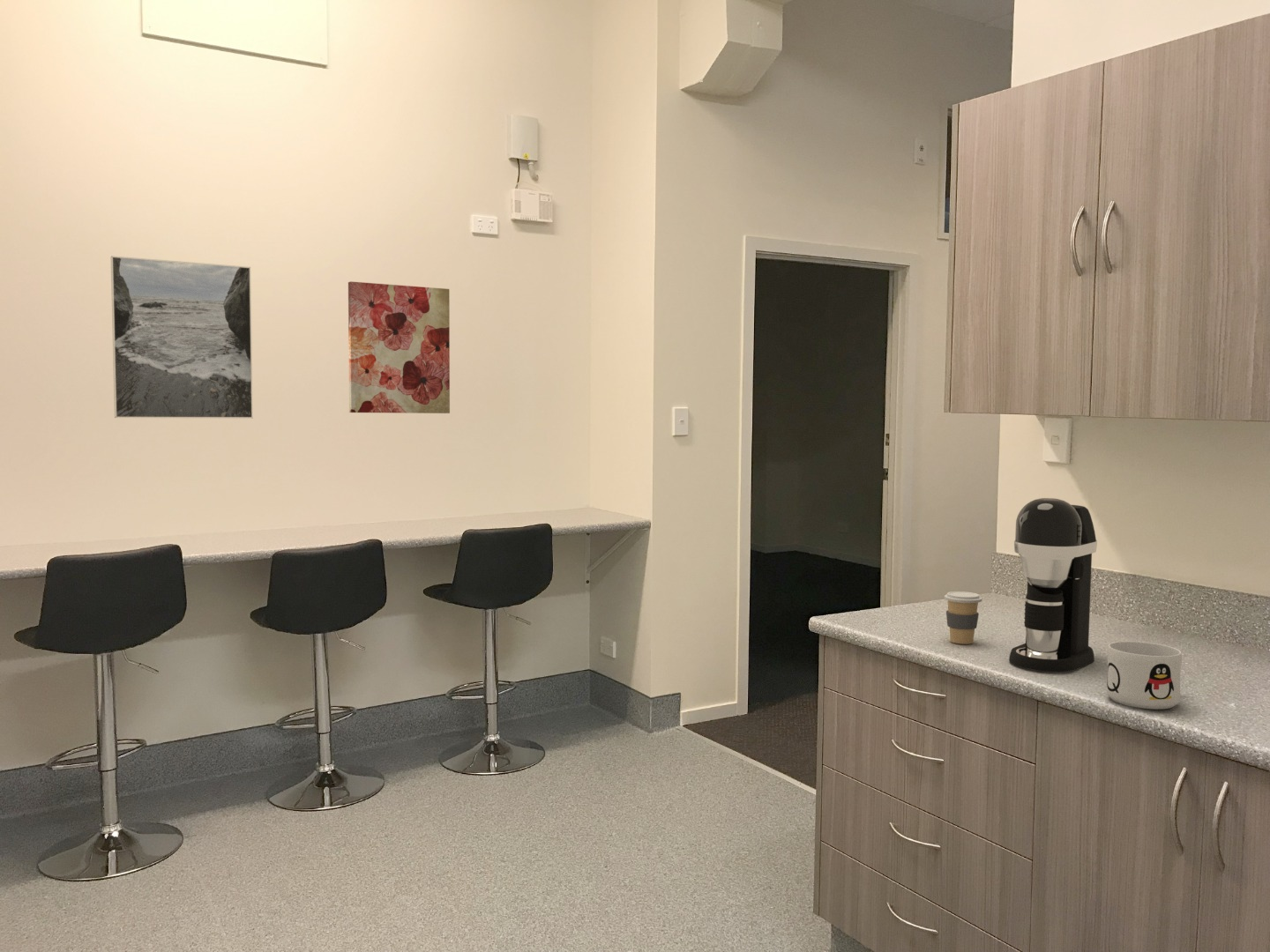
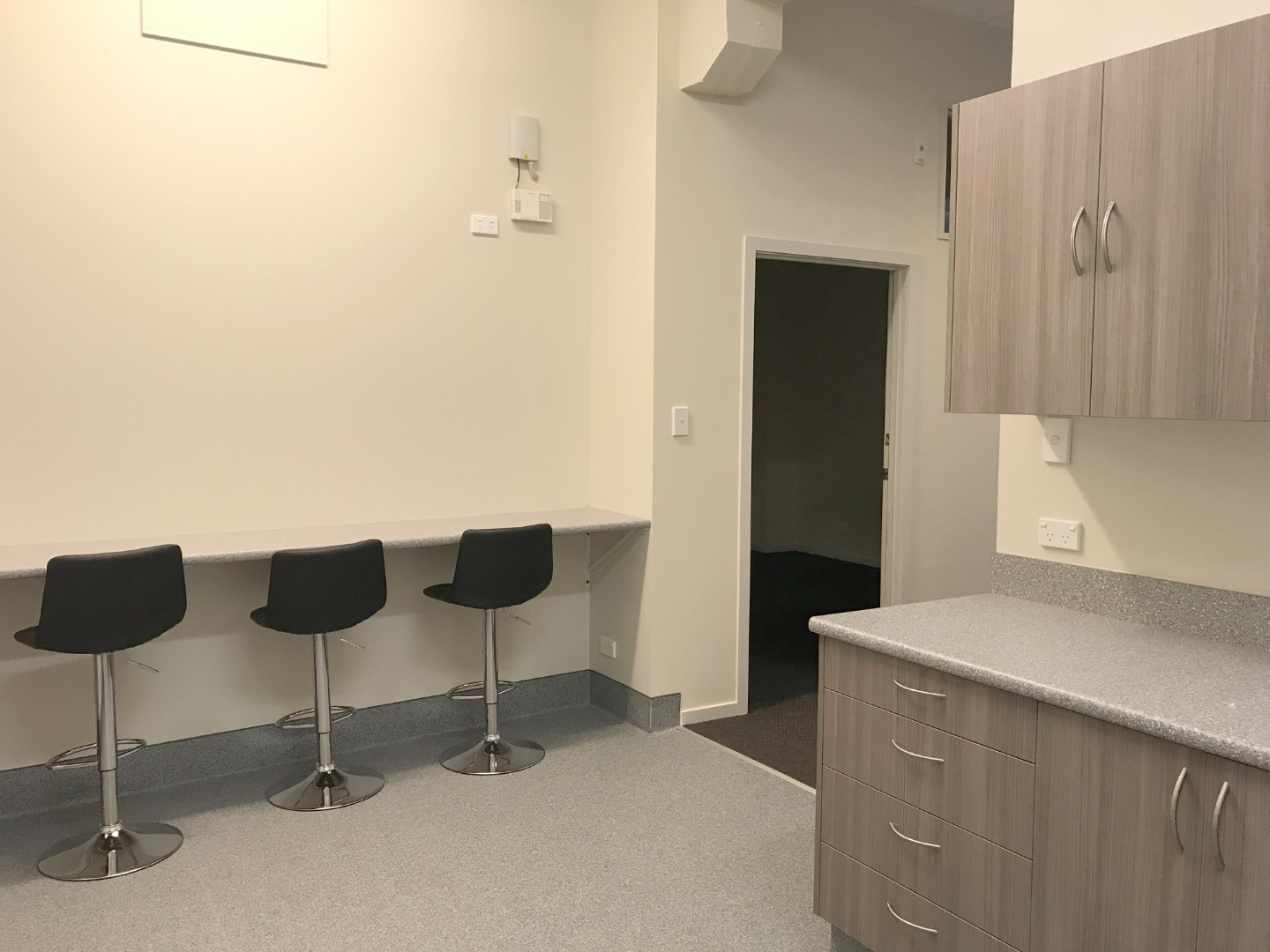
- coffee maker [1008,497,1098,673]
- coffee cup [944,591,982,645]
- mug [1105,640,1183,710]
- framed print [110,255,254,420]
- wall art [347,280,451,414]
